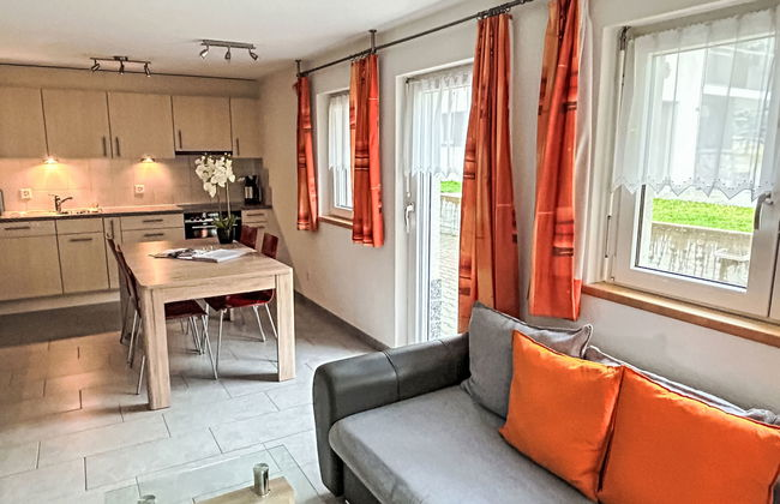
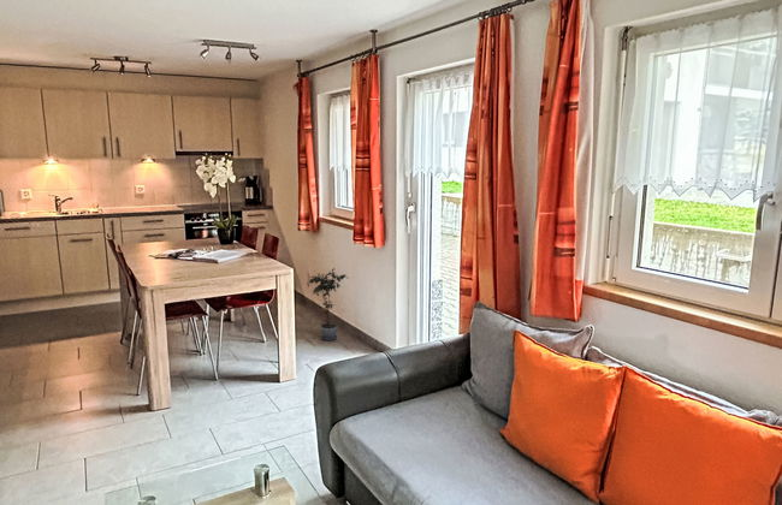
+ potted plant [306,267,349,341]
